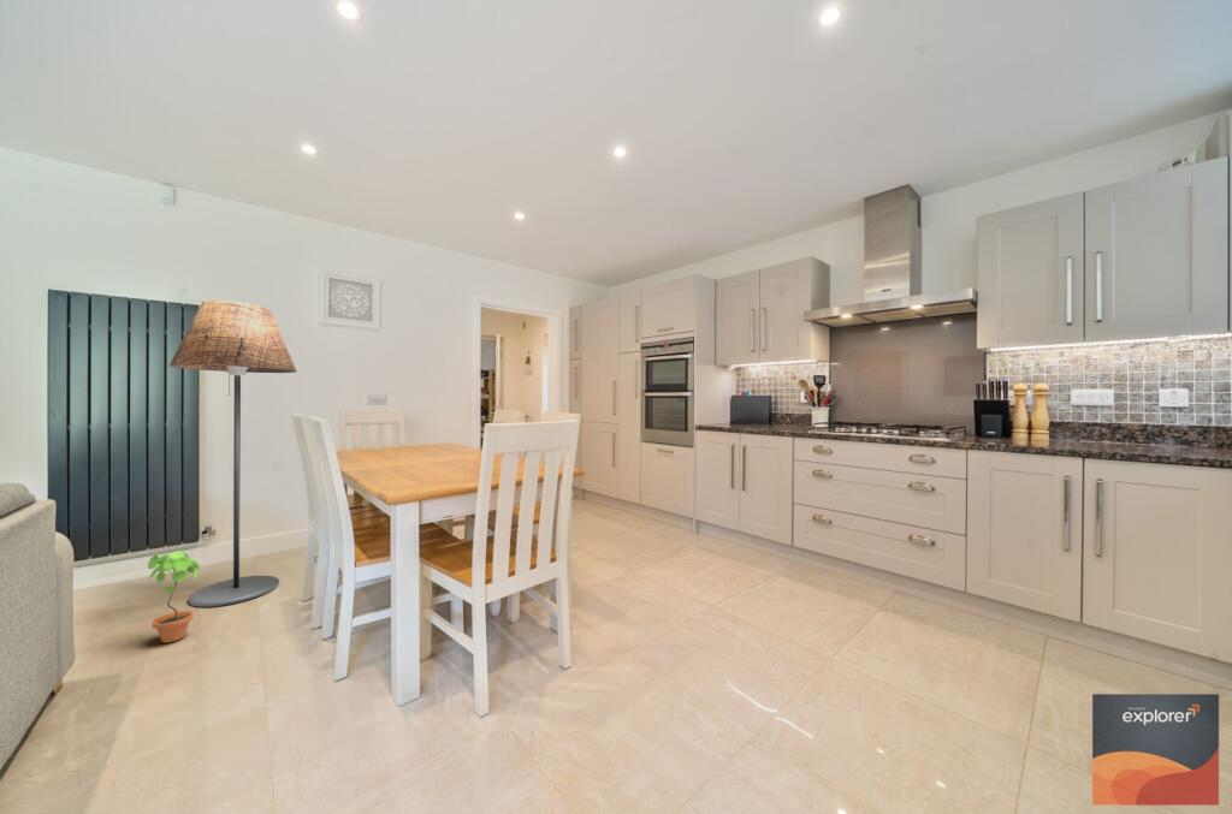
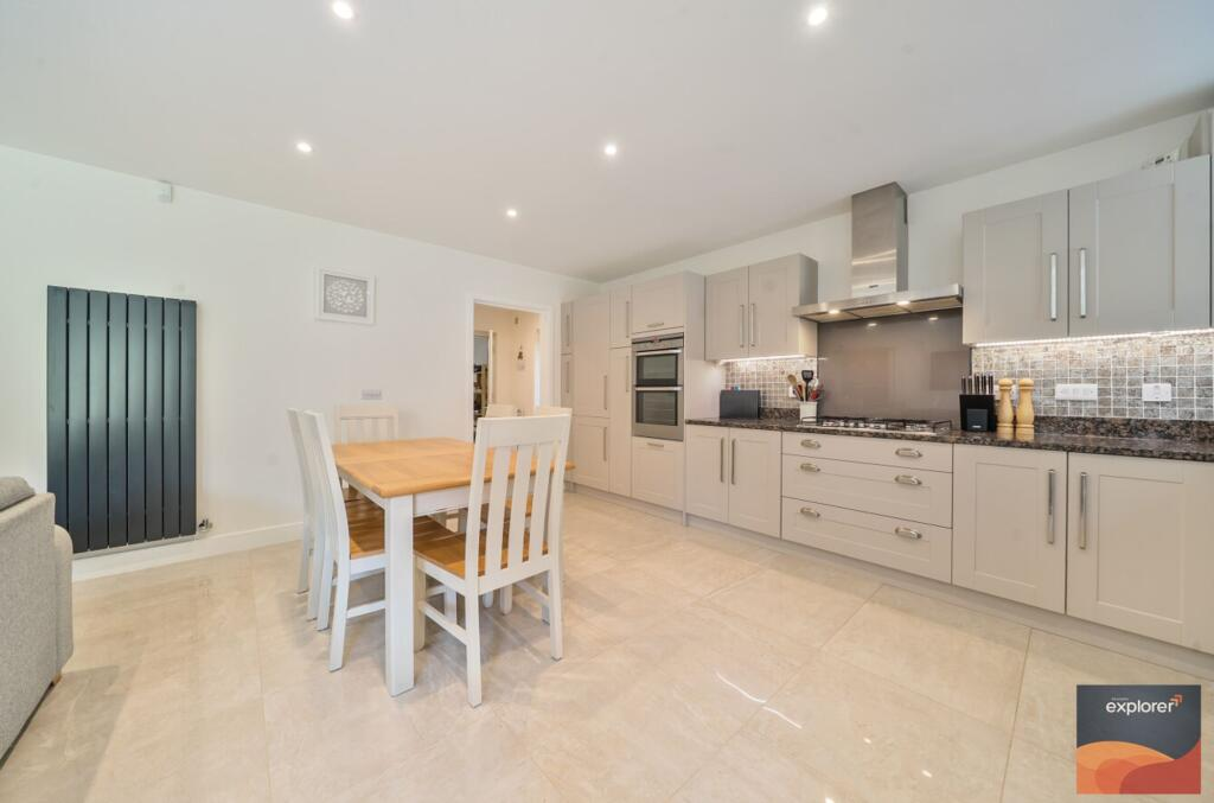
- floor lamp [168,299,297,608]
- potted plant [147,549,201,643]
